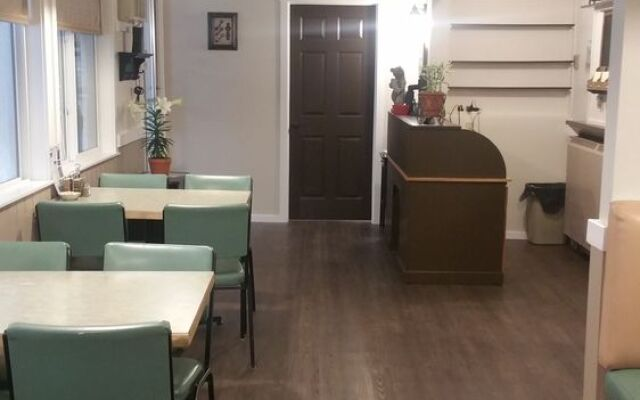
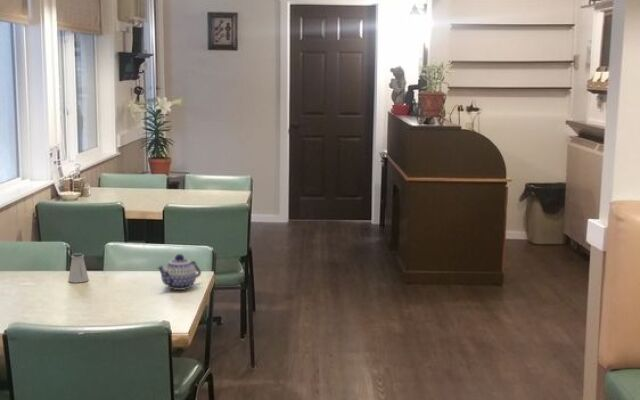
+ saltshaker [67,252,90,284]
+ teapot [156,253,202,291]
